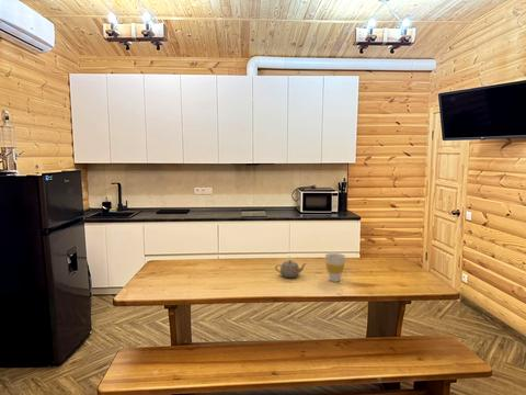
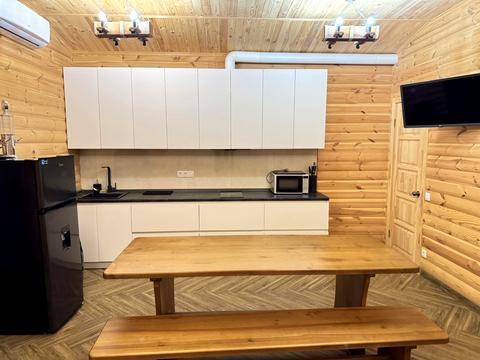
- teapot [274,259,308,279]
- cup [324,252,347,283]
